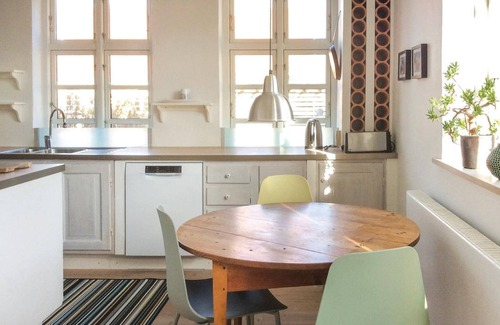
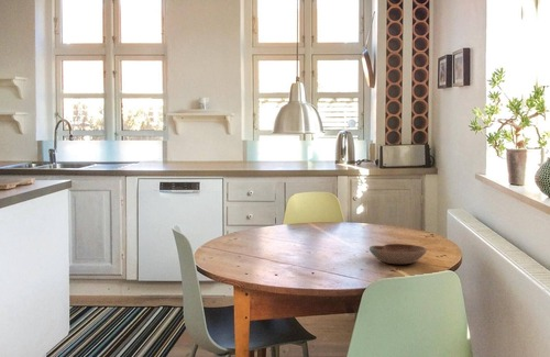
+ bowl [369,243,428,265]
